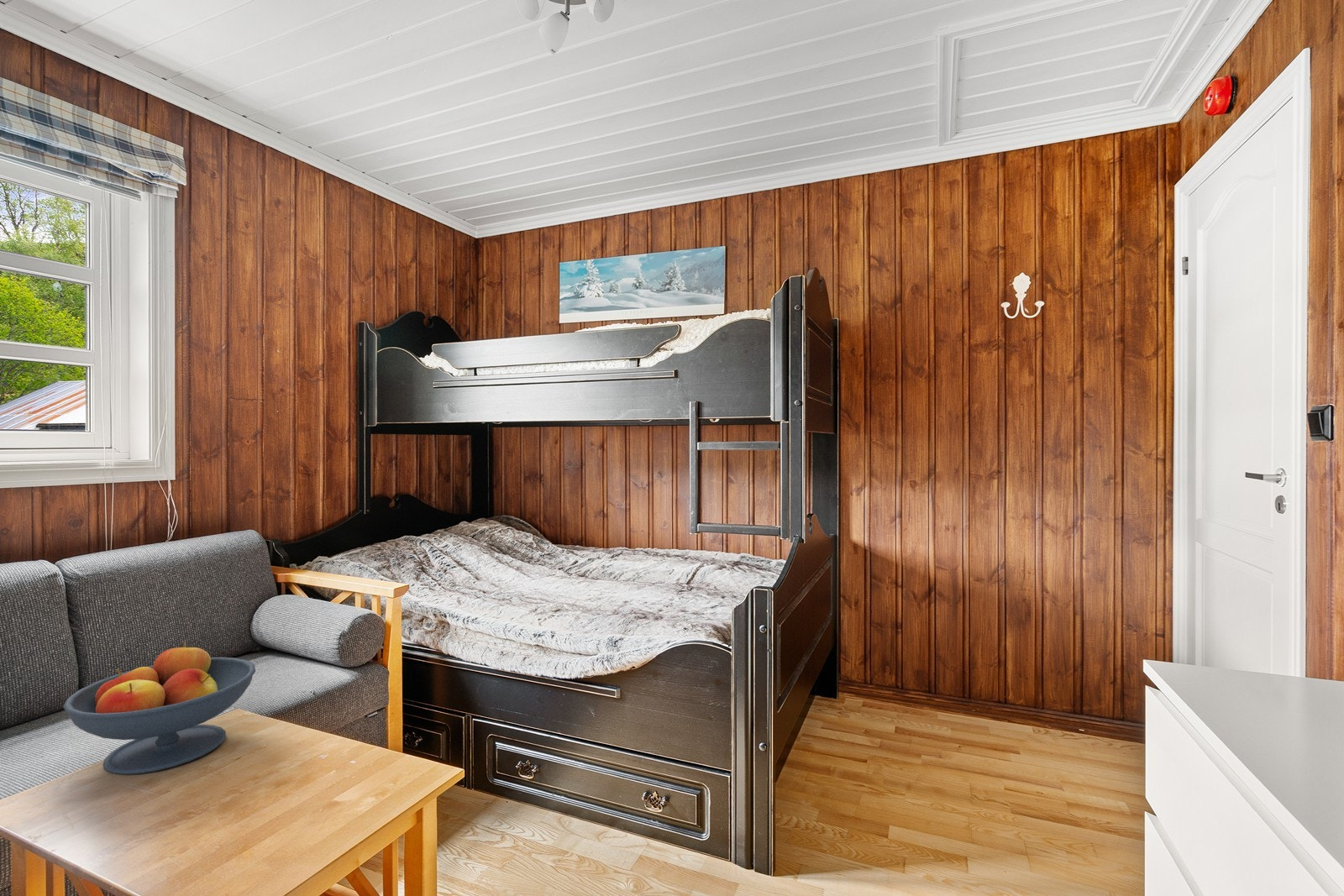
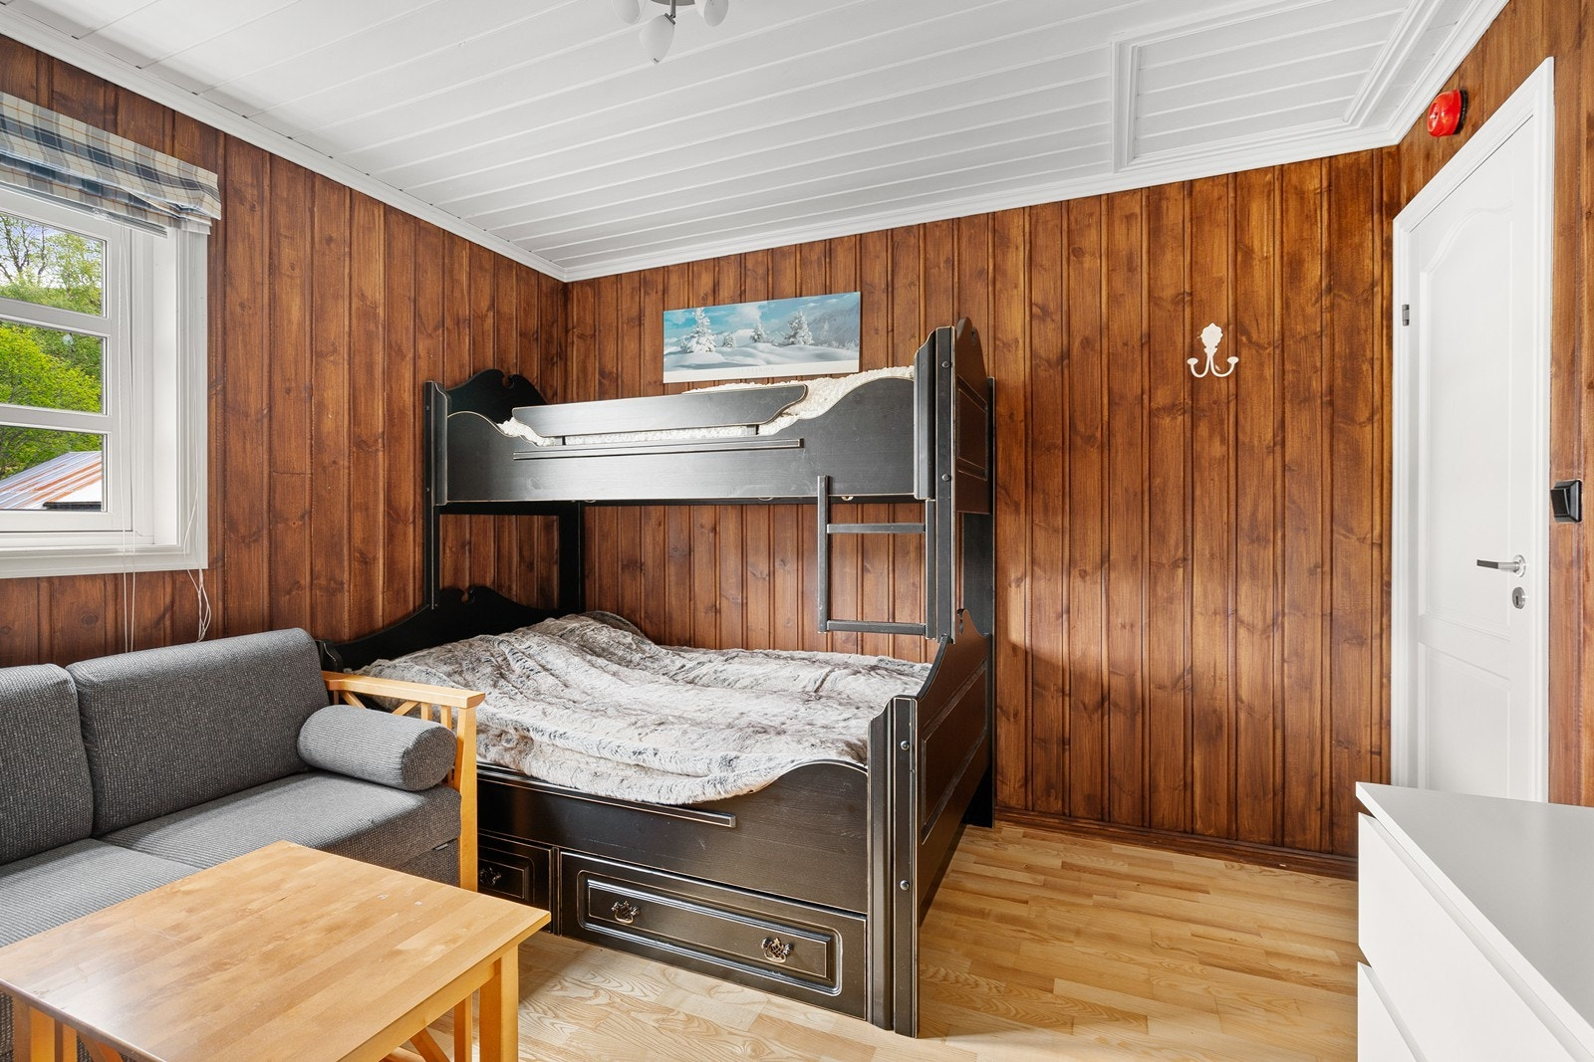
- fruit bowl [62,642,256,775]
